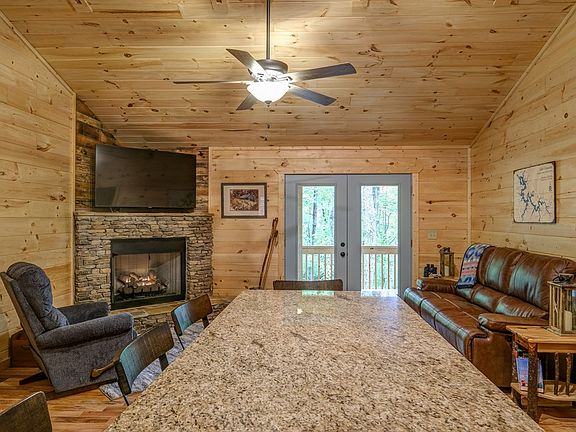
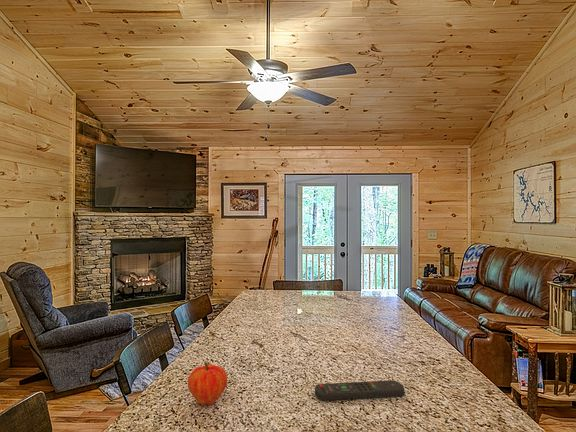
+ remote control [314,379,405,402]
+ fruit [187,361,228,406]
